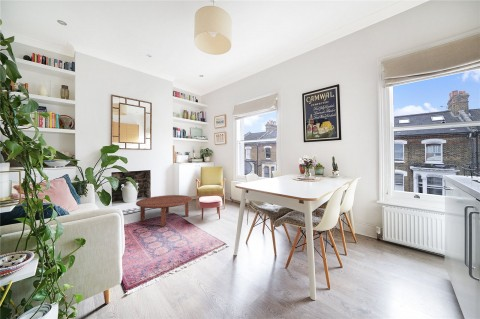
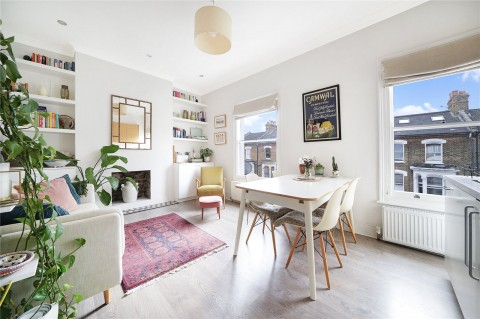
- coffee table [135,194,193,227]
